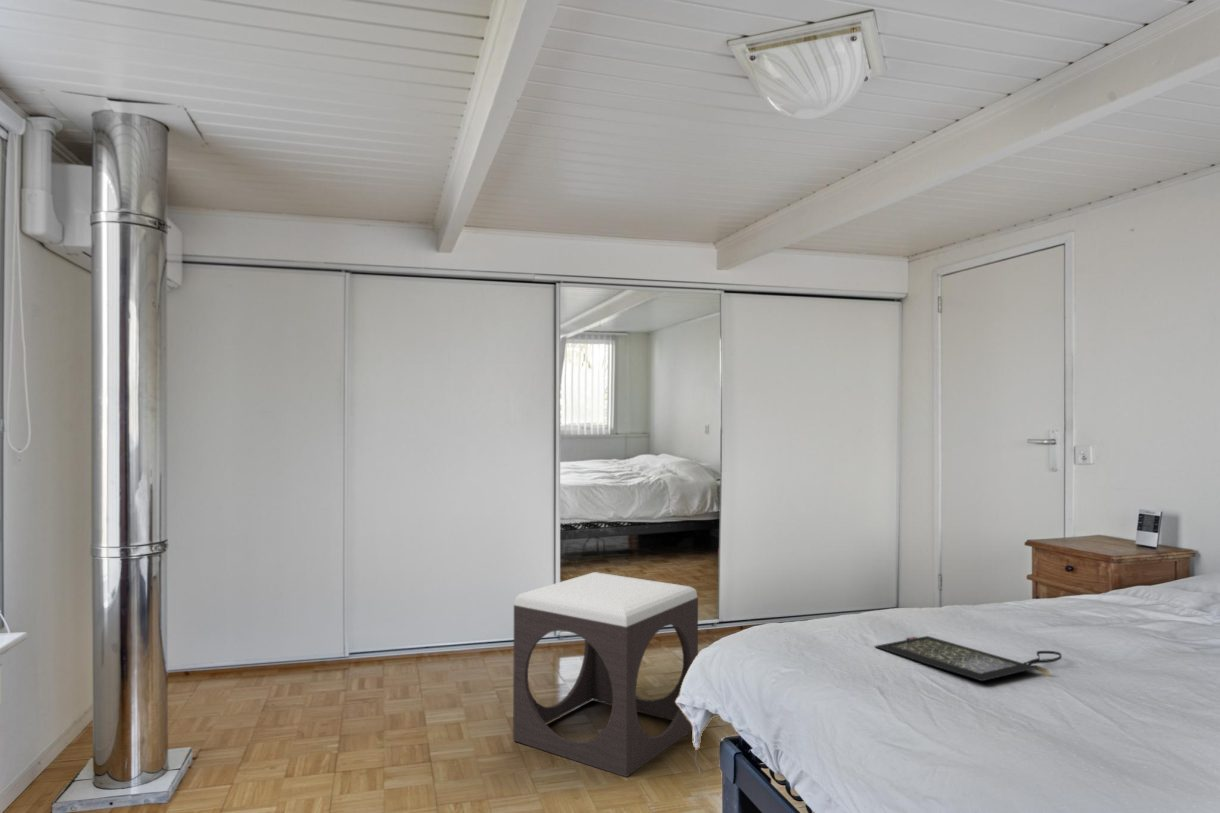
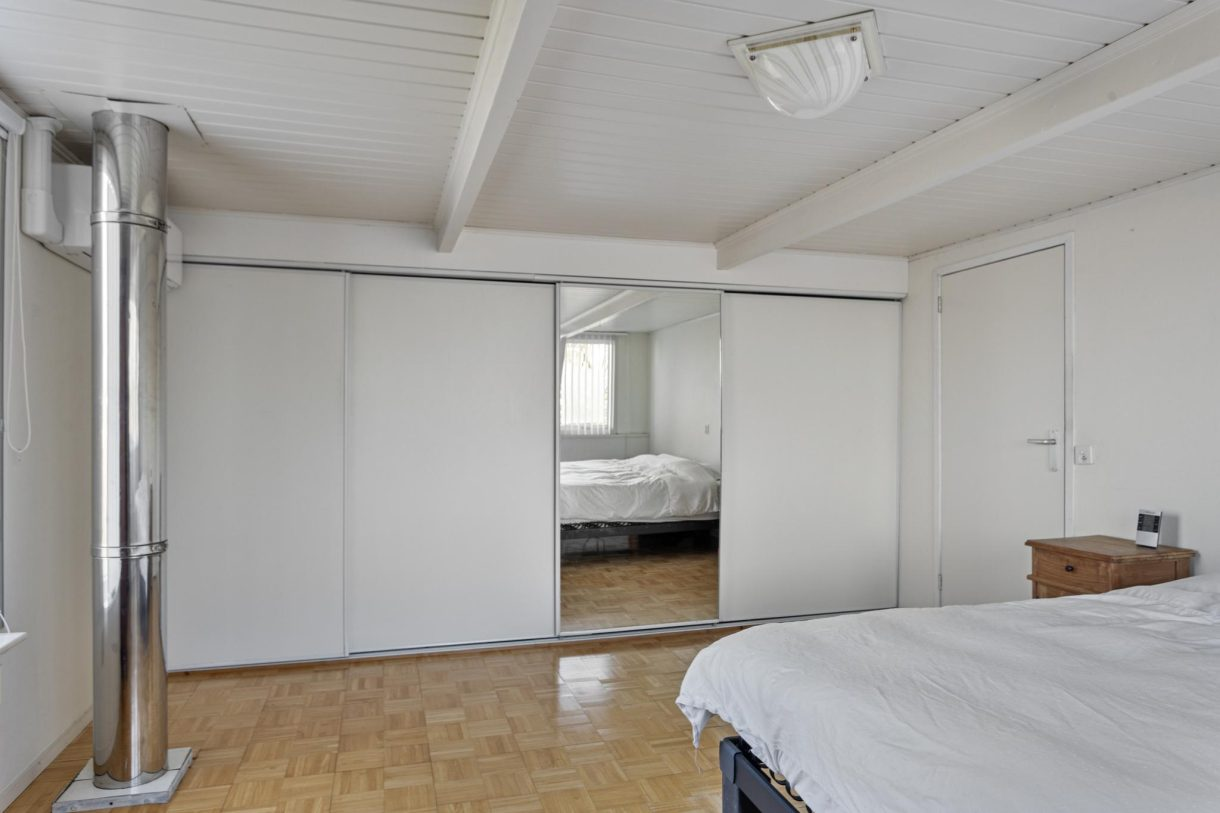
- clutch bag [873,635,1063,682]
- footstool [512,571,699,778]
